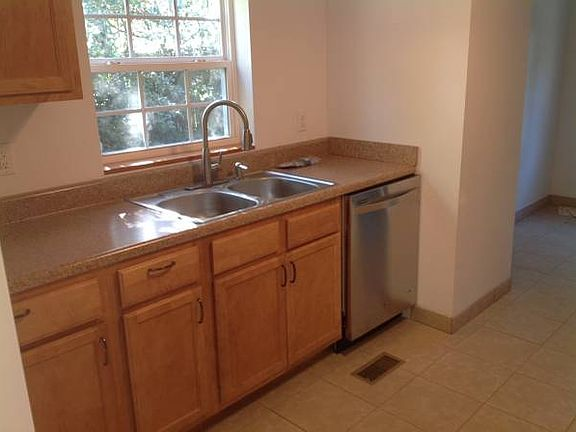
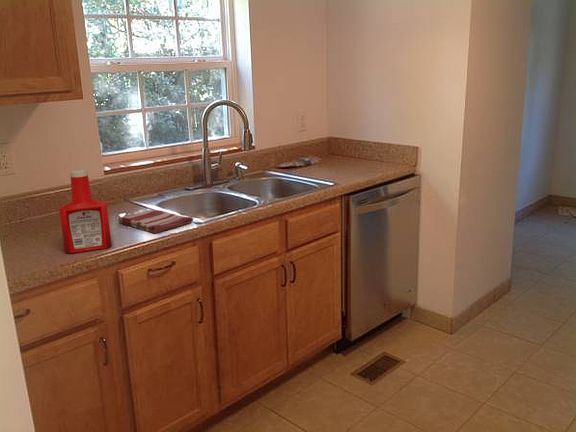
+ dish towel [118,209,194,234]
+ soap bottle [58,168,113,254]
